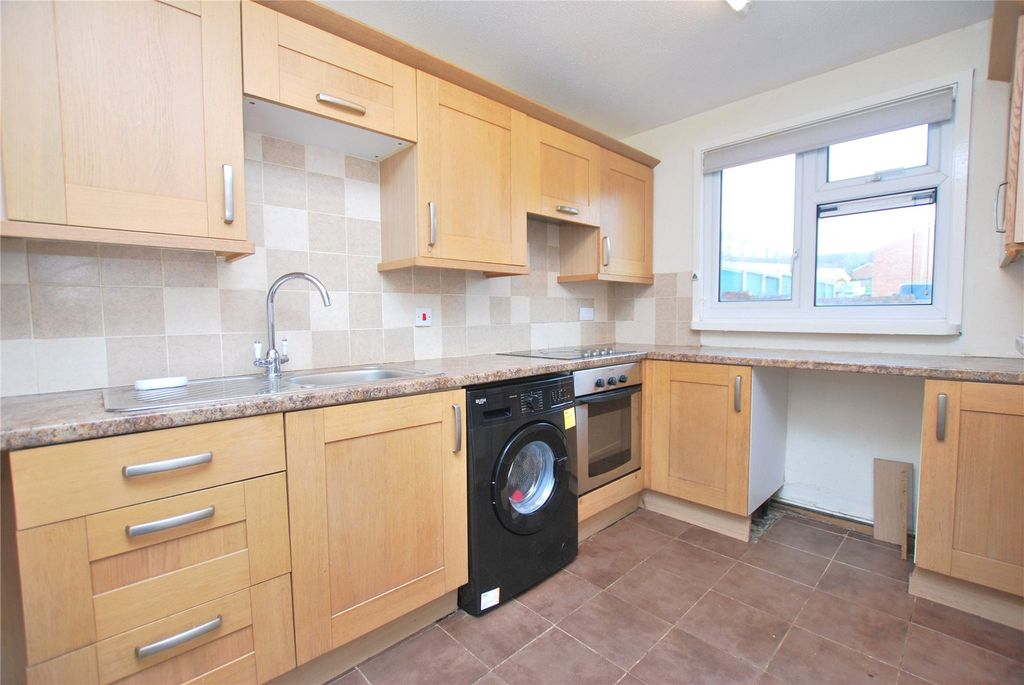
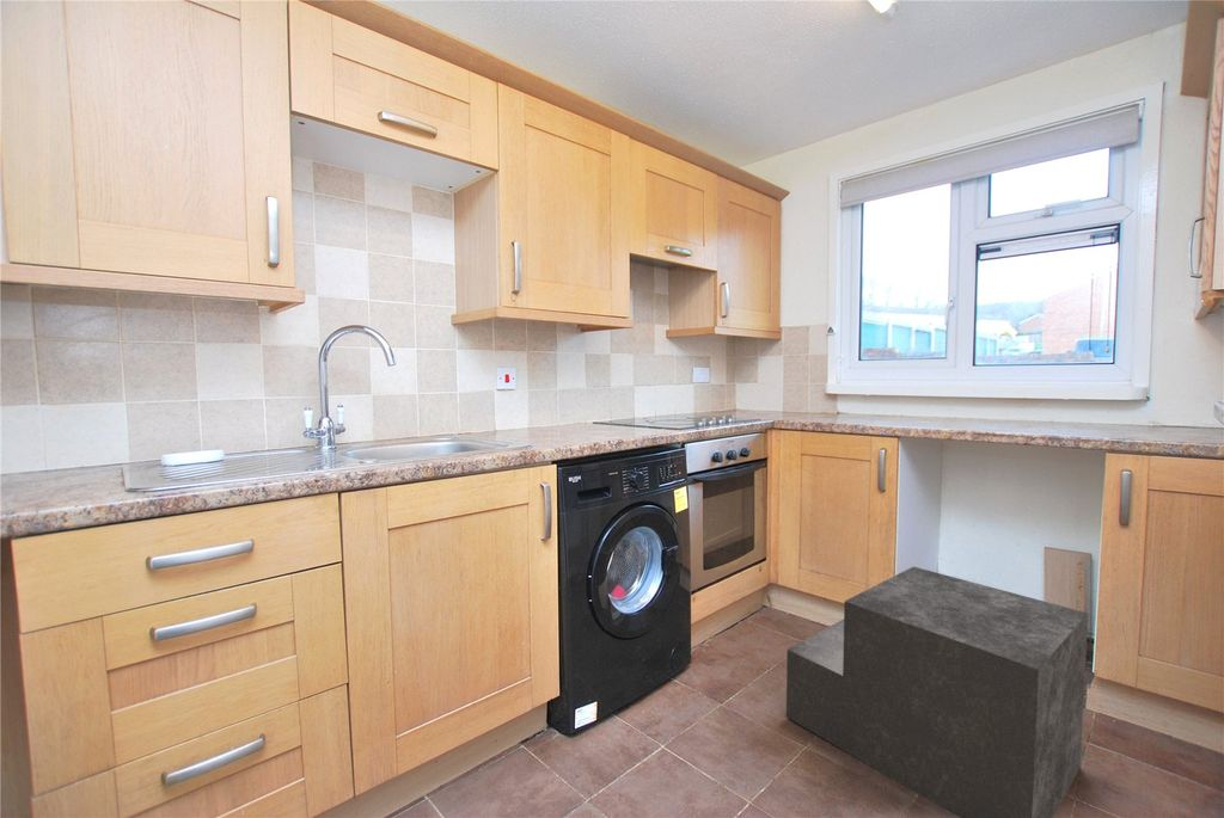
+ step stool [785,565,1089,818]
